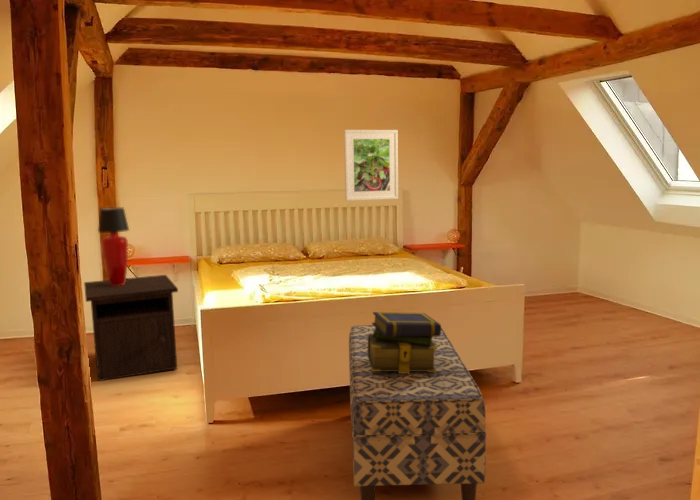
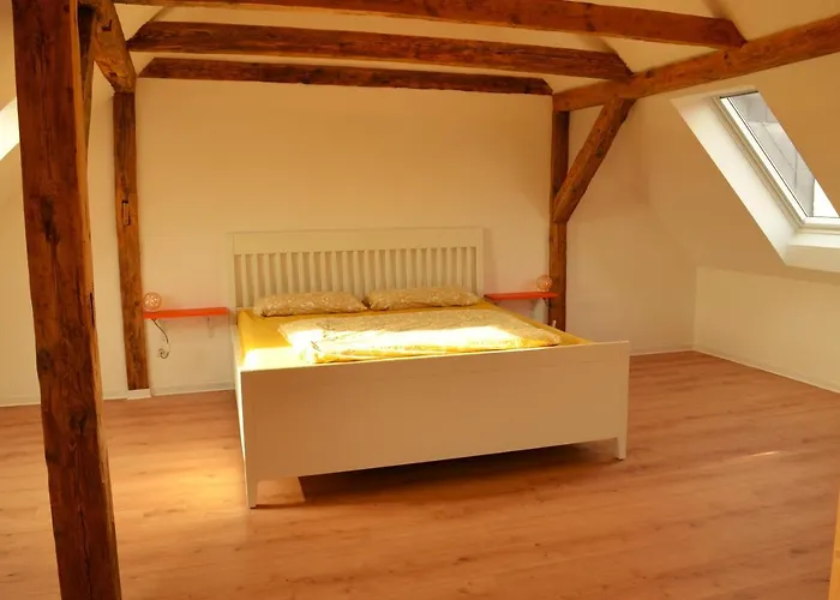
- stack of books [368,311,442,374]
- table lamp [97,206,130,286]
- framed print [343,129,399,202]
- nightstand [83,274,179,382]
- bench [348,324,487,500]
